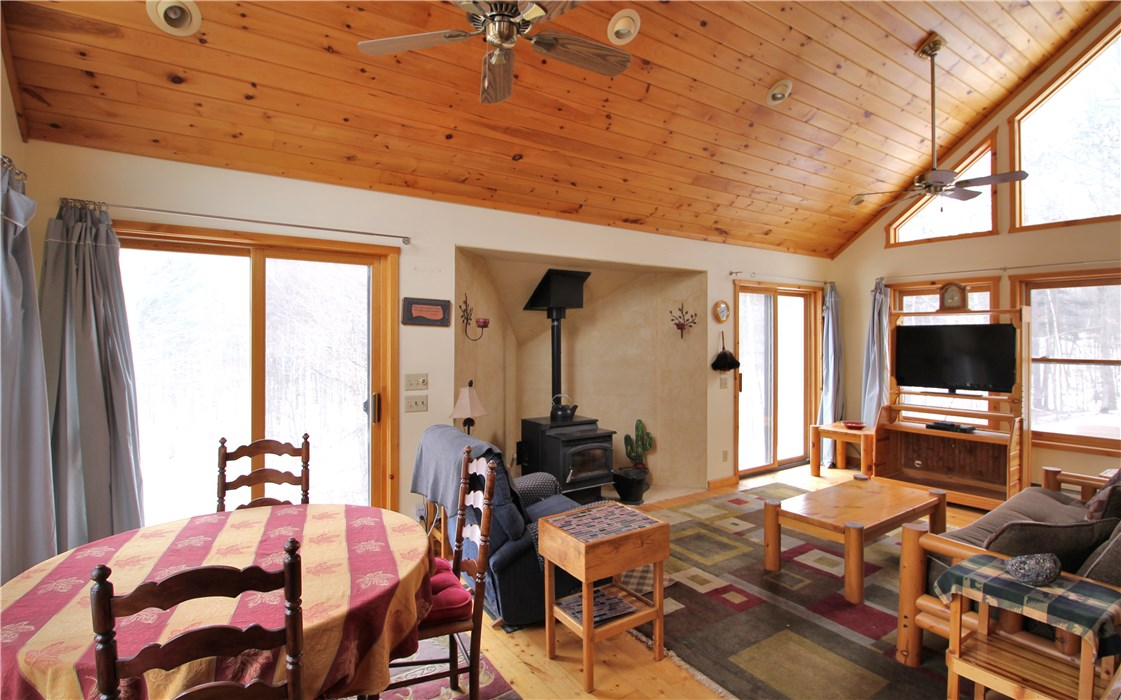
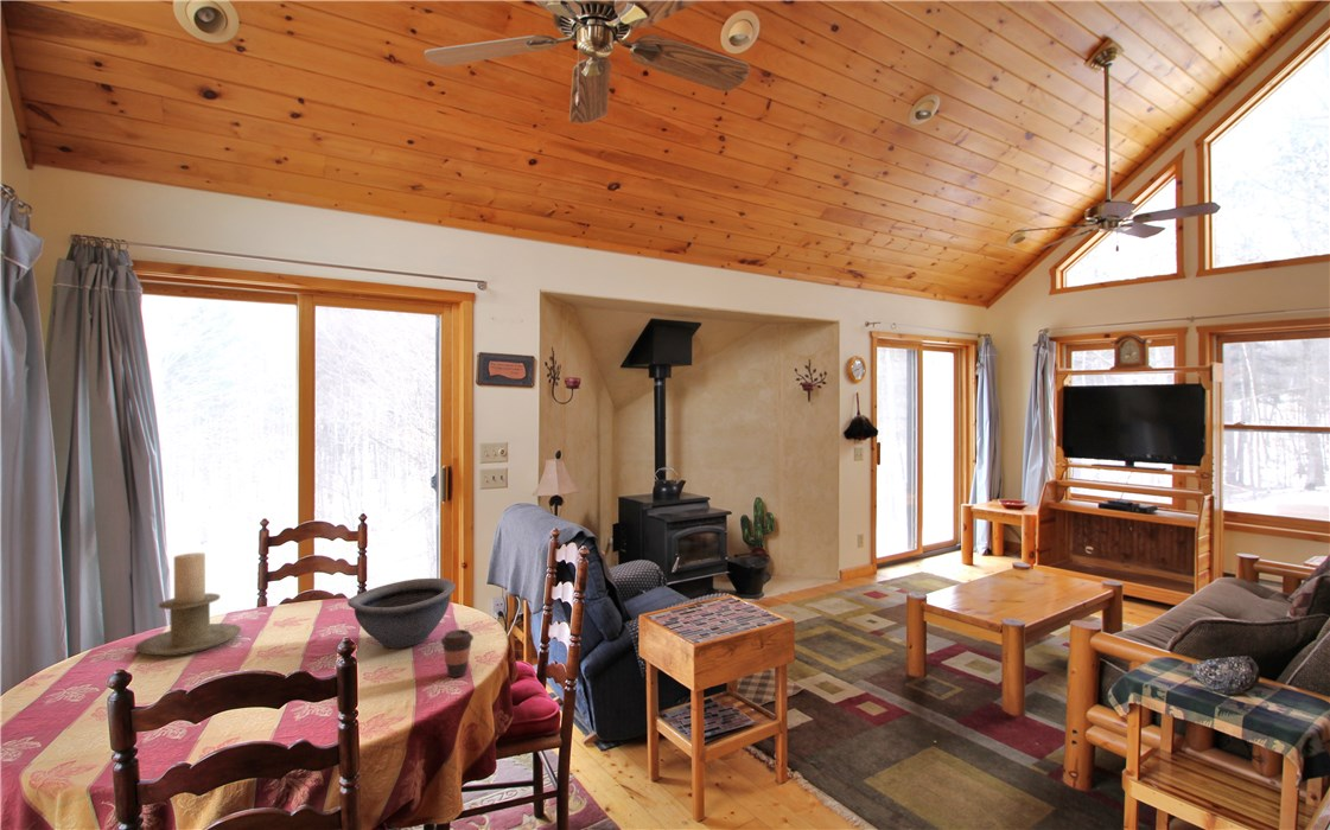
+ bowl [346,577,457,649]
+ candle holder [134,551,242,657]
+ coffee cup [439,628,475,678]
